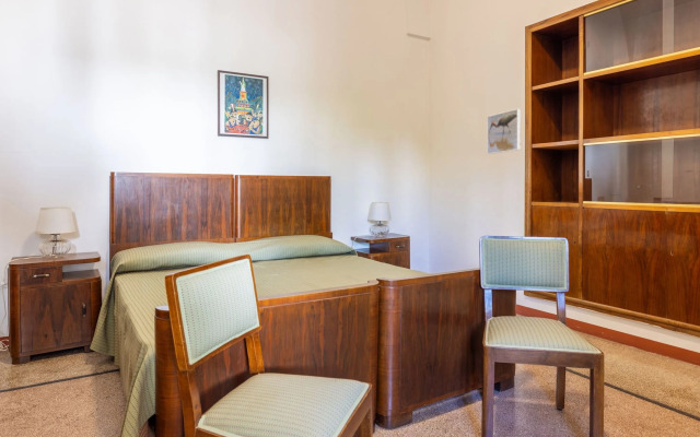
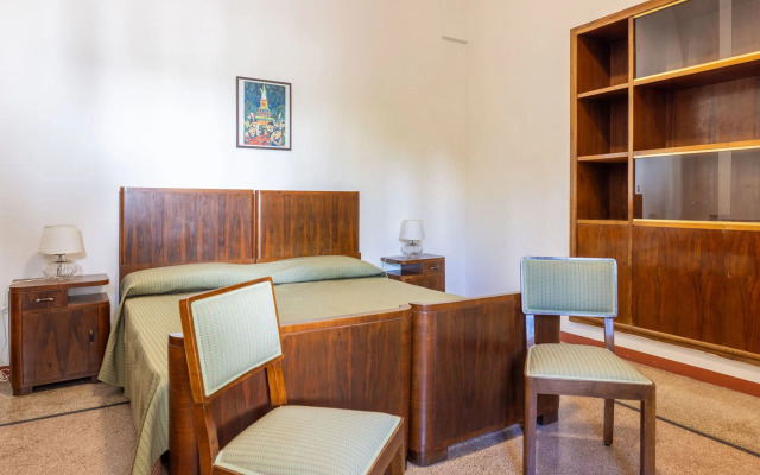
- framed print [486,108,522,155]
